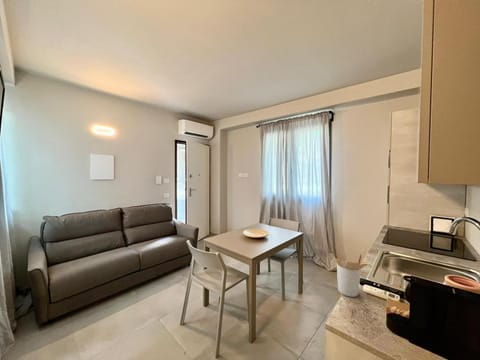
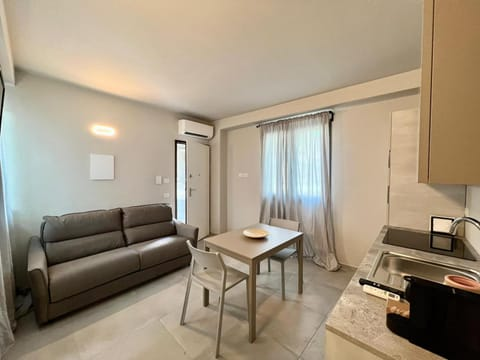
- utensil holder [333,252,368,298]
